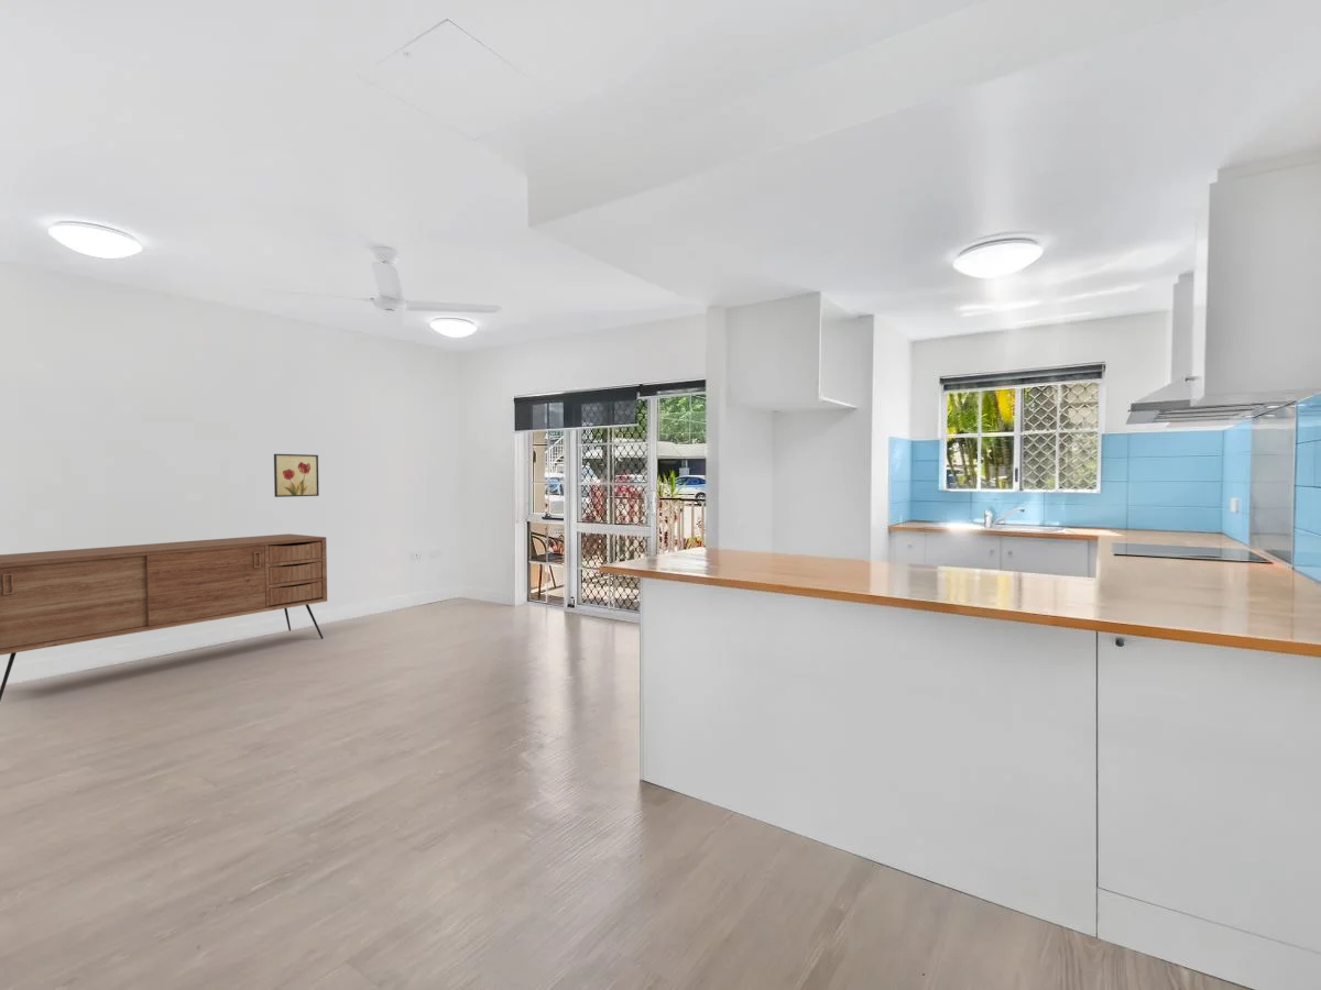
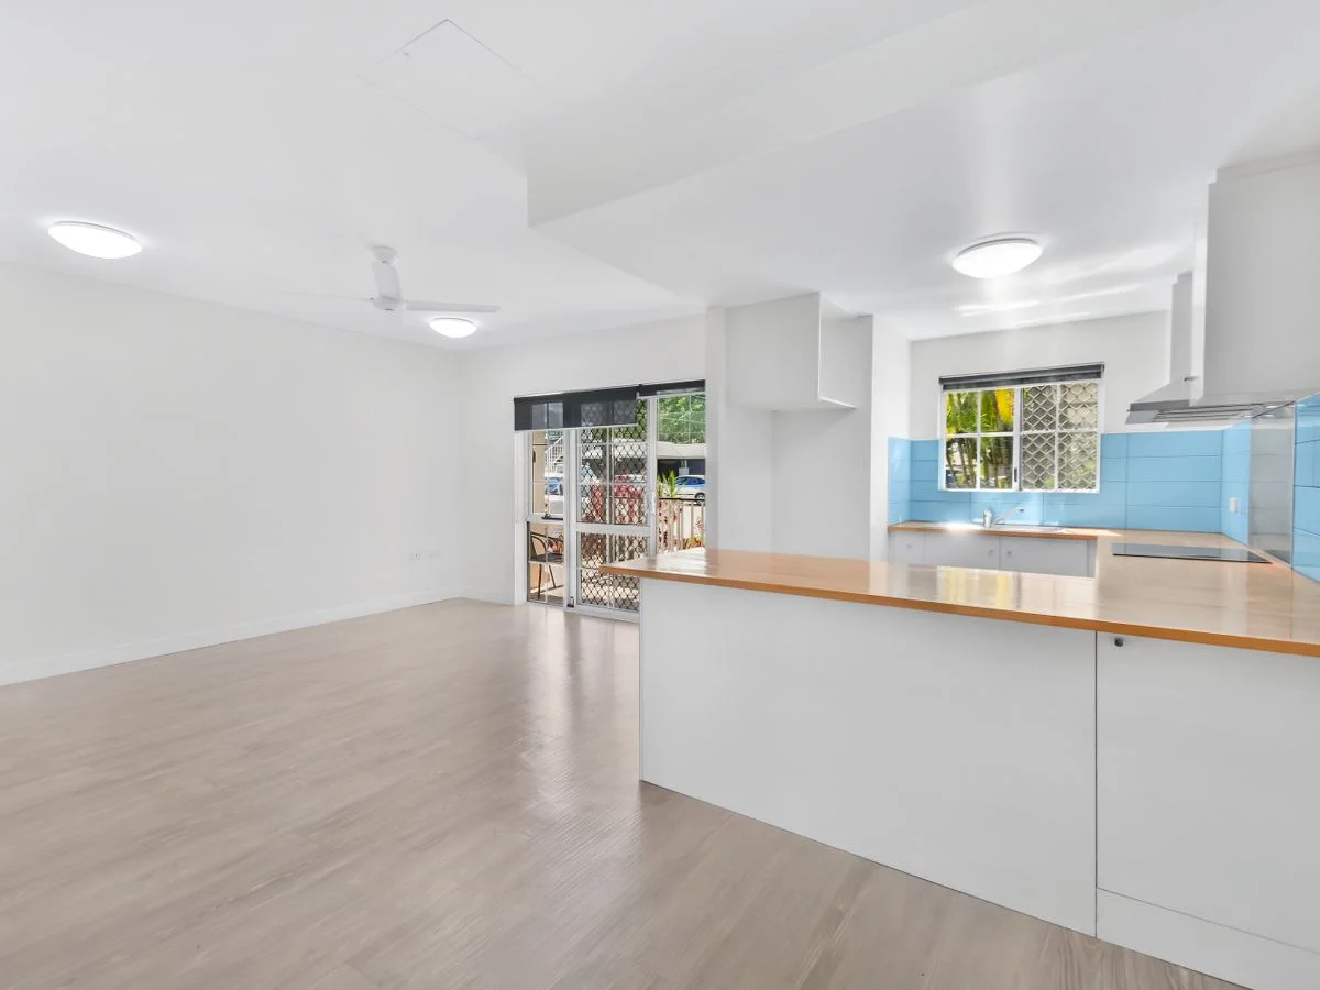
- wall art [273,453,320,498]
- sideboard [0,532,328,702]
